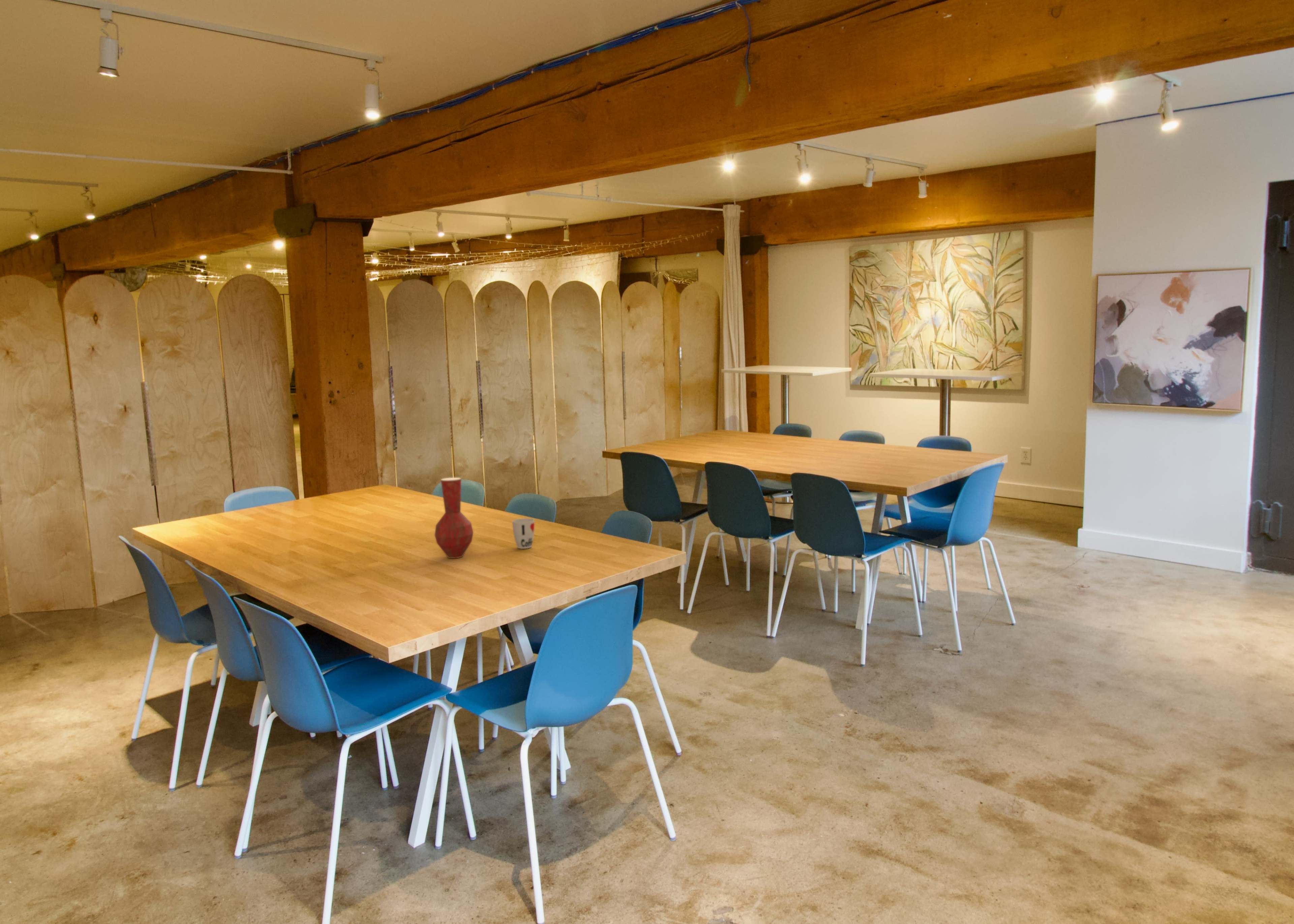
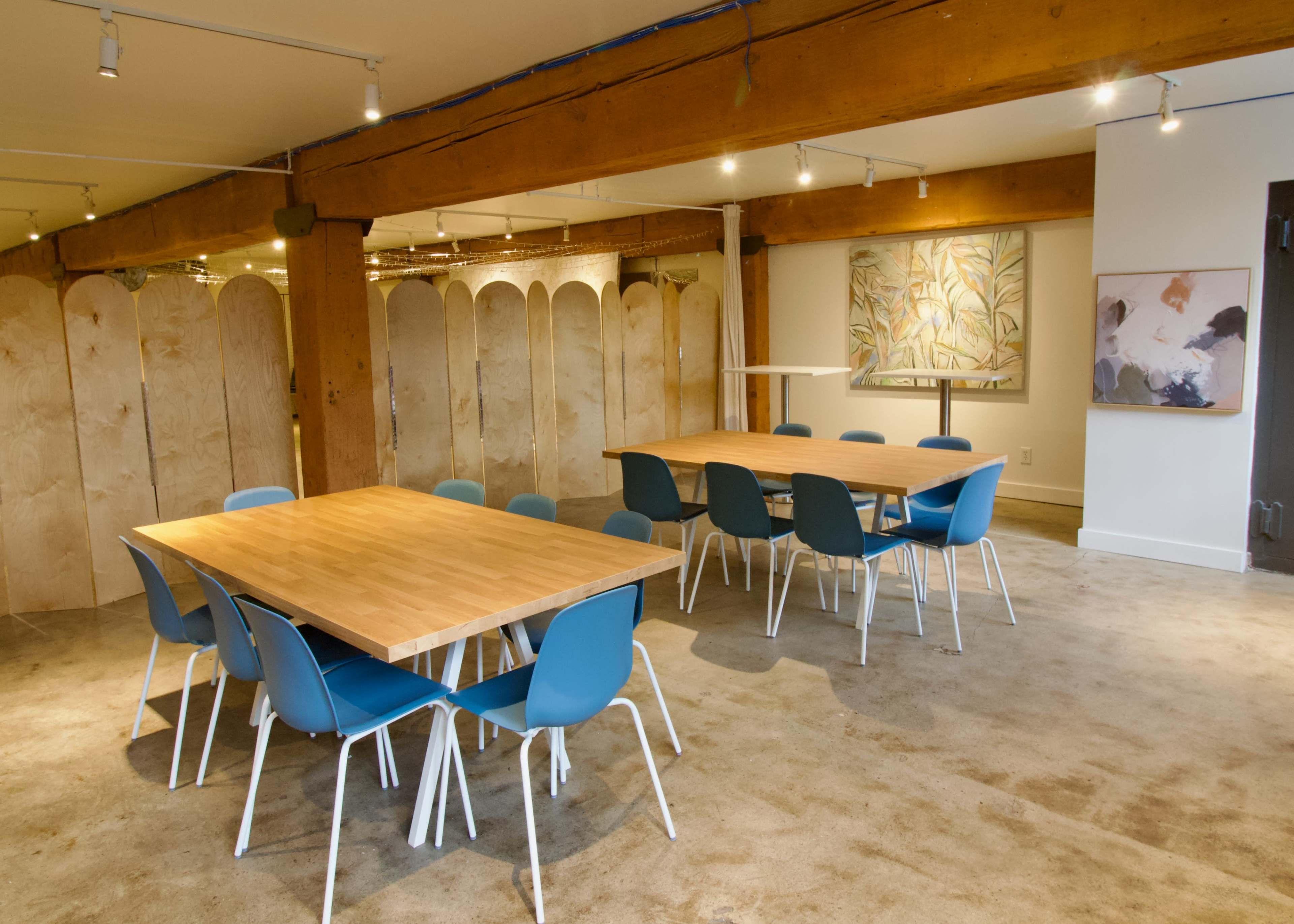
- cup [512,518,535,549]
- vase [434,477,474,559]
